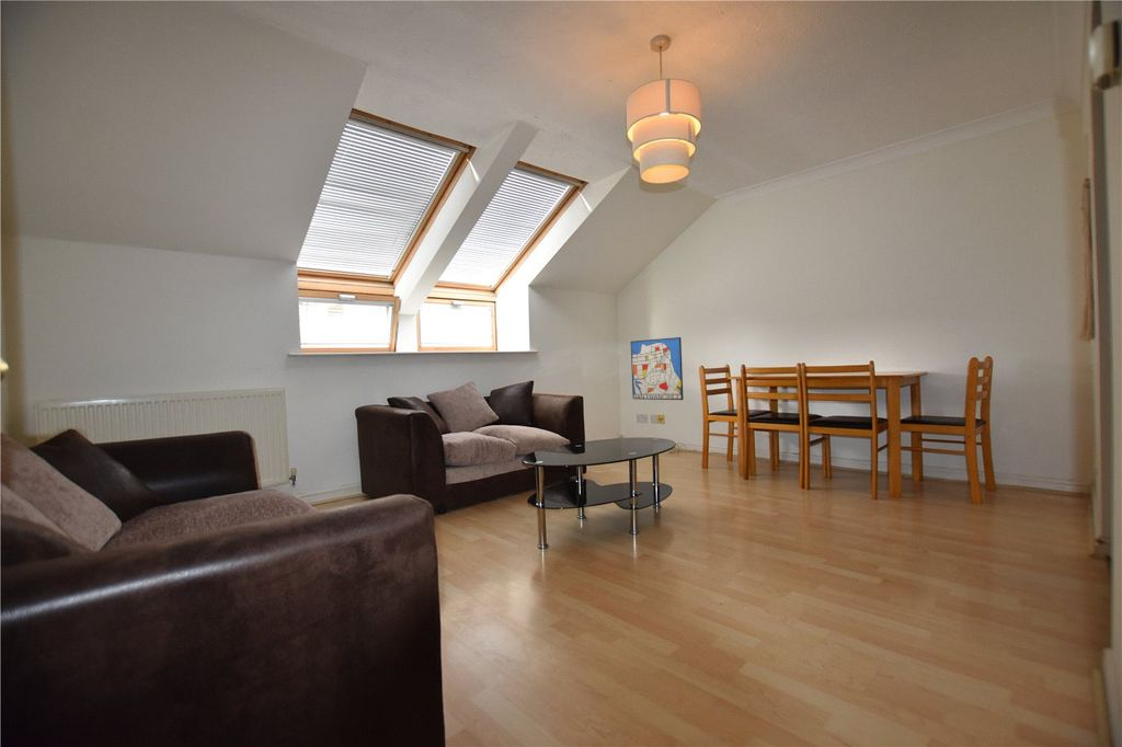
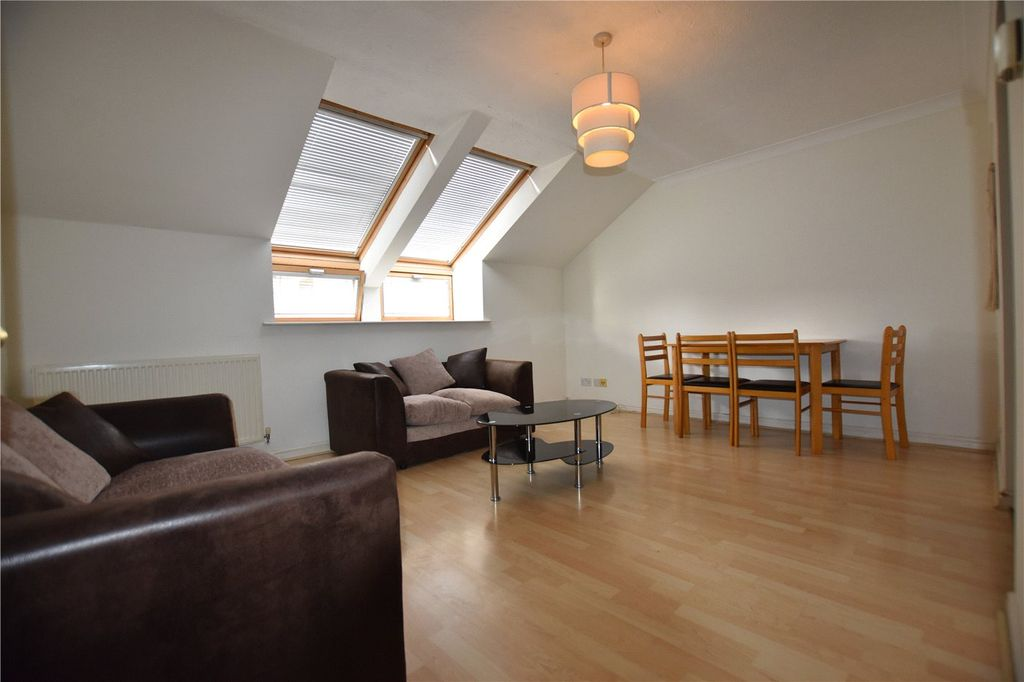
- wall art [630,336,685,401]
